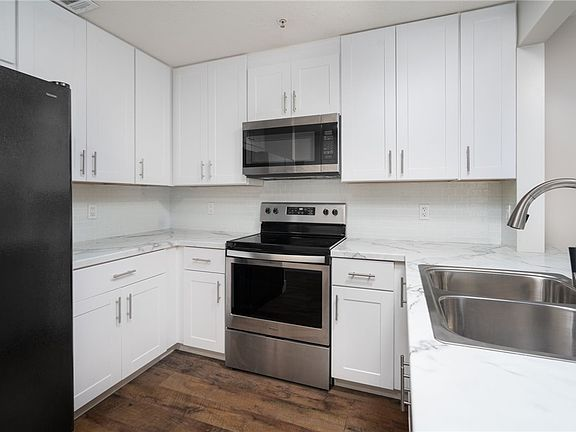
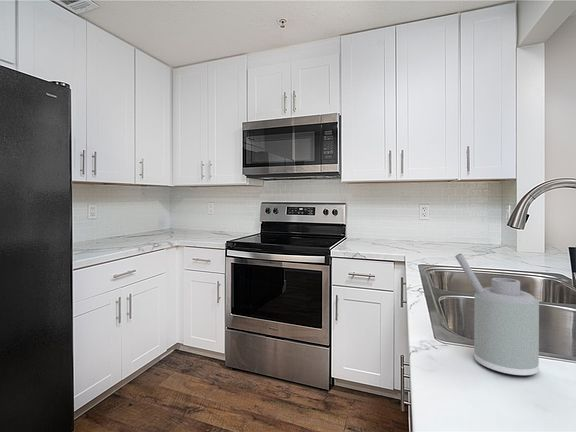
+ soap dispenser [454,252,540,377]
